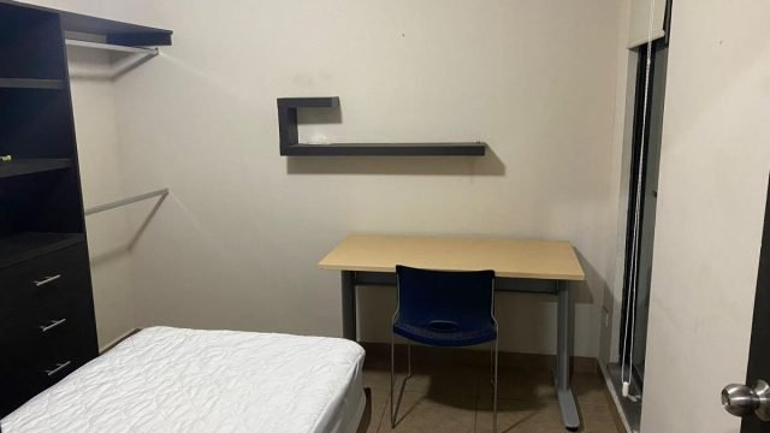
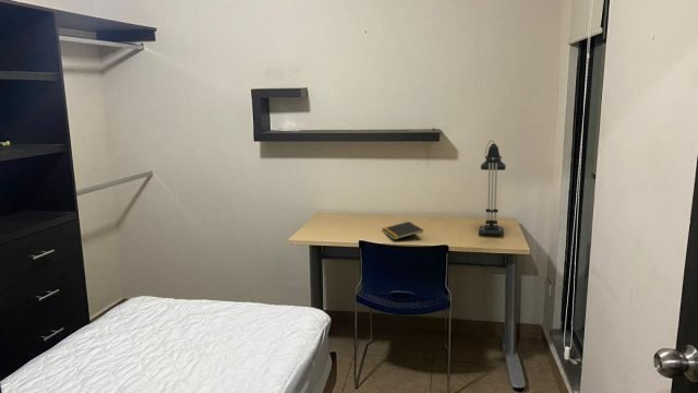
+ desk lamp [478,139,507,236]
+ notepad [381,221,424,241]
